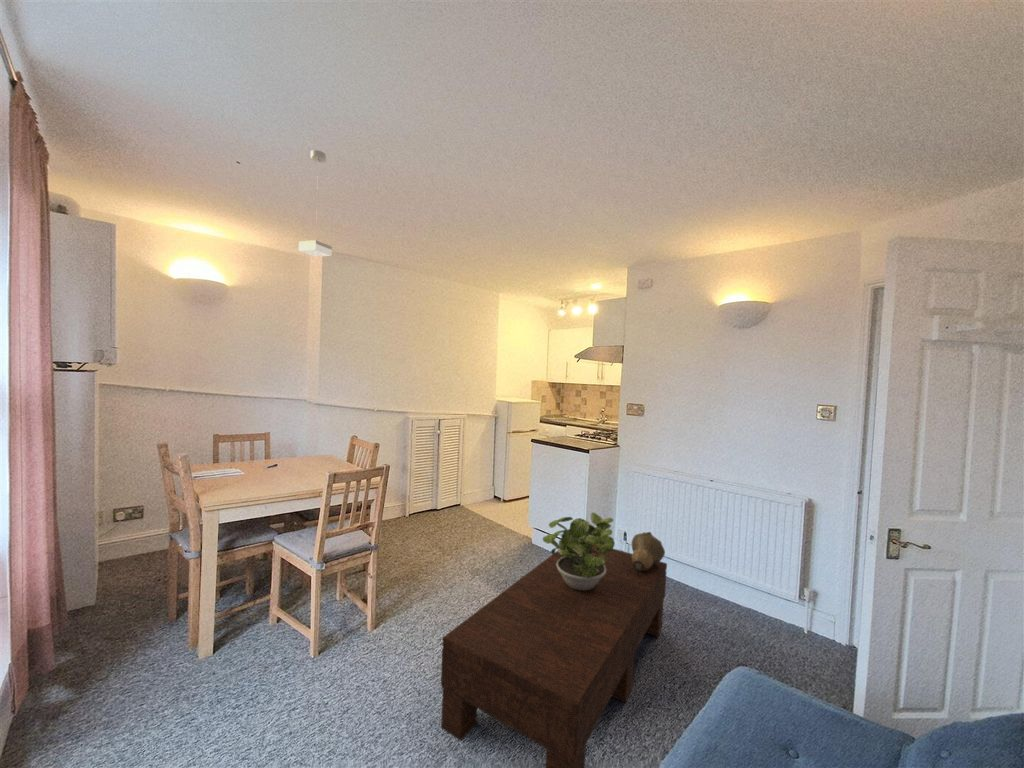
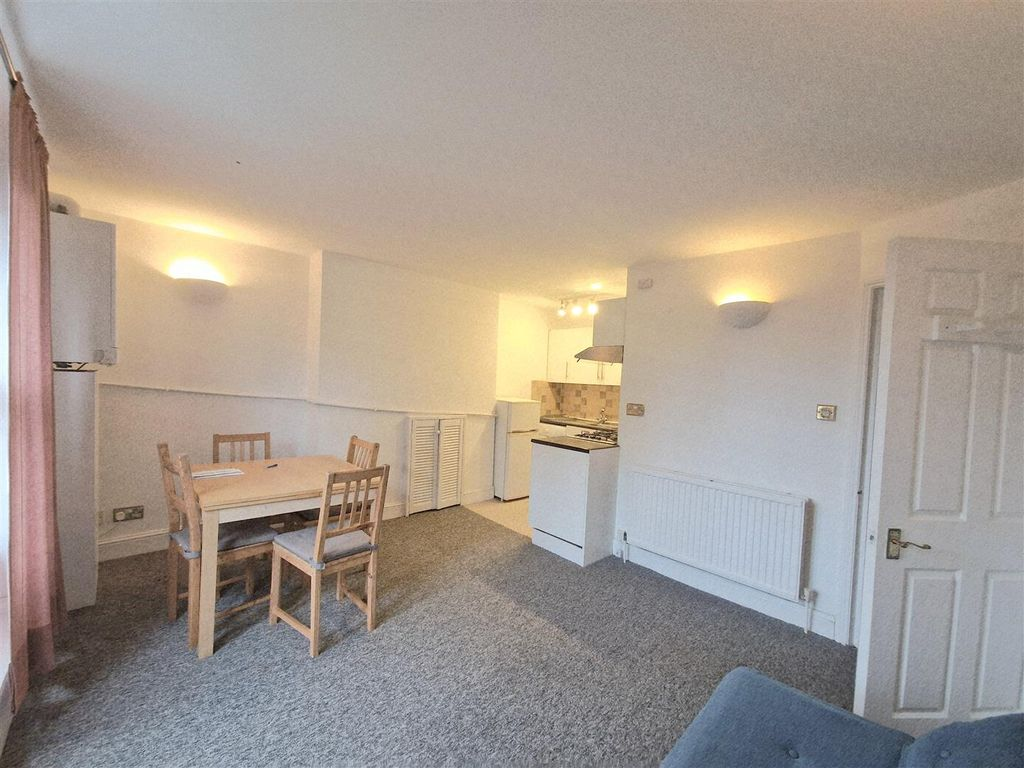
- decorative bowl [630,531,666,571]
- coffee table [440,545,668,768]
- pendant lamp [298,149,333,258]
- potted plant [542,511,616,590]
